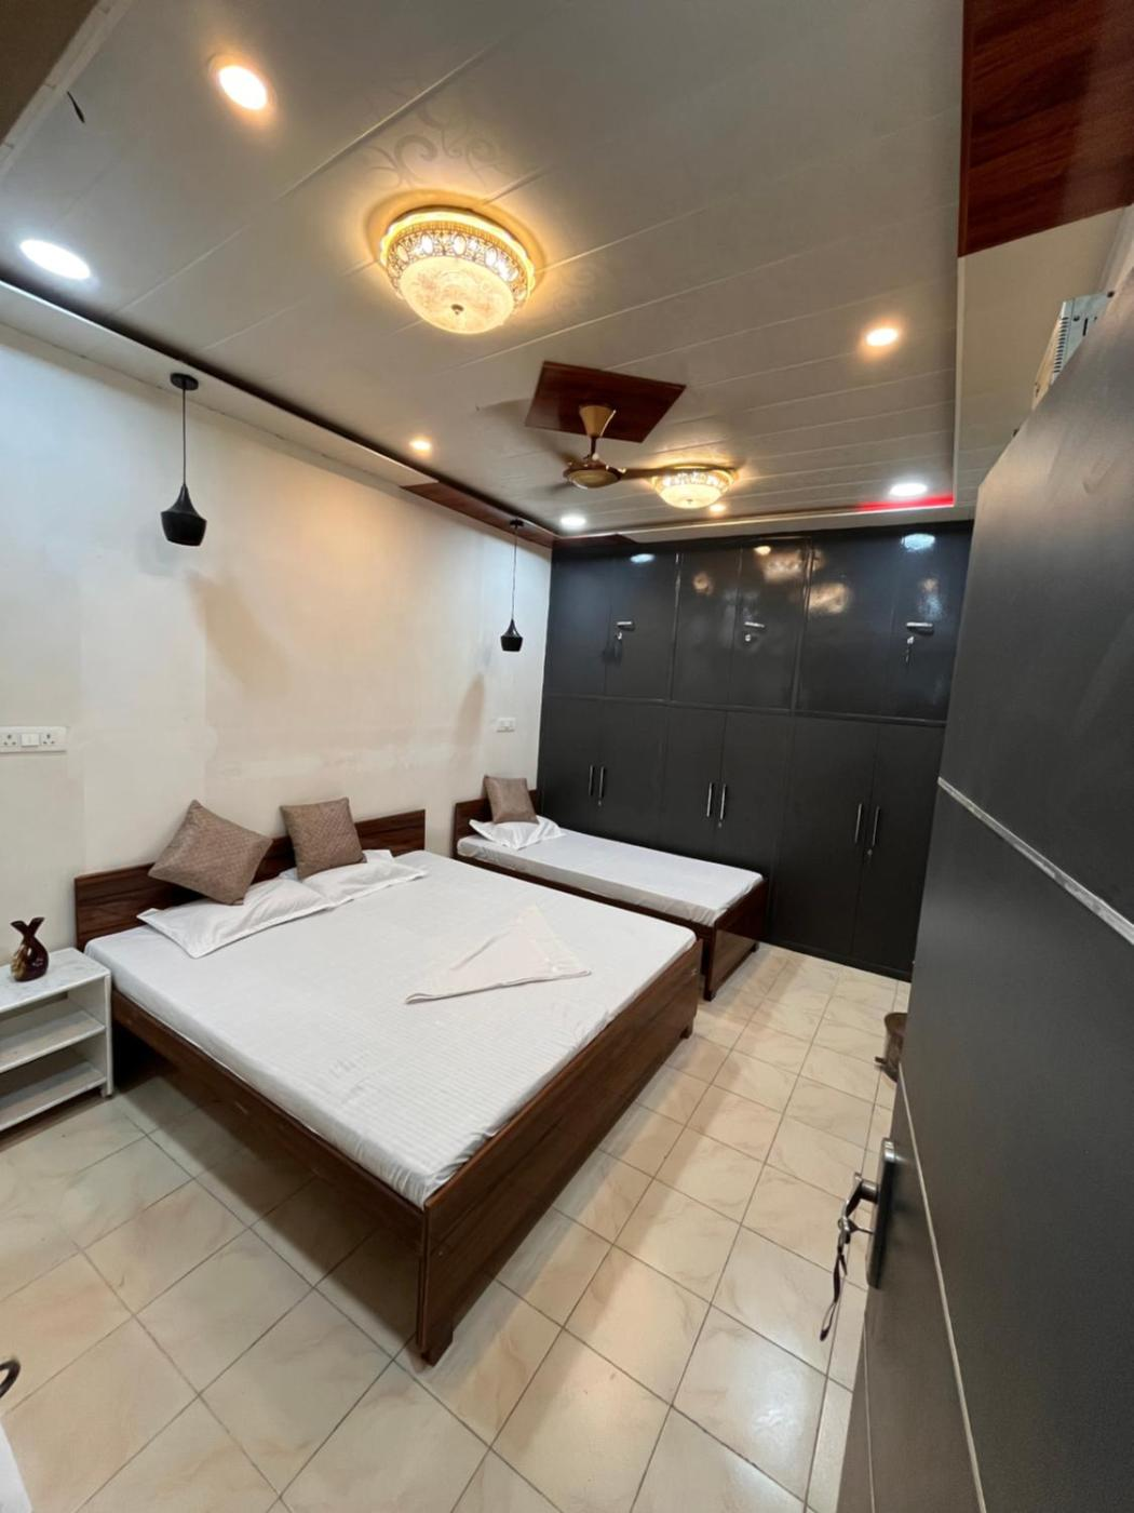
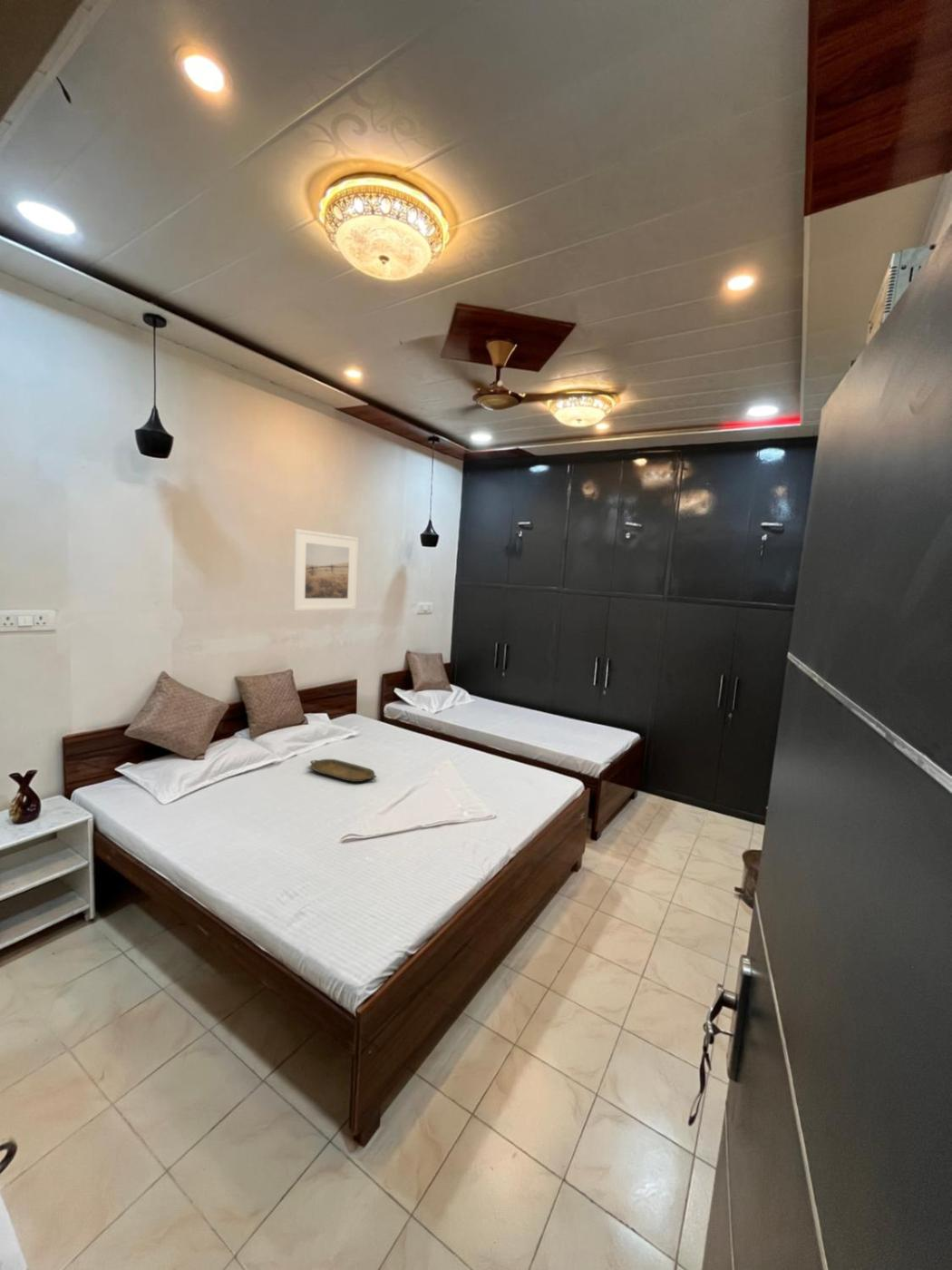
+ serving tray [307,758,377,783]
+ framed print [292,528,359,611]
